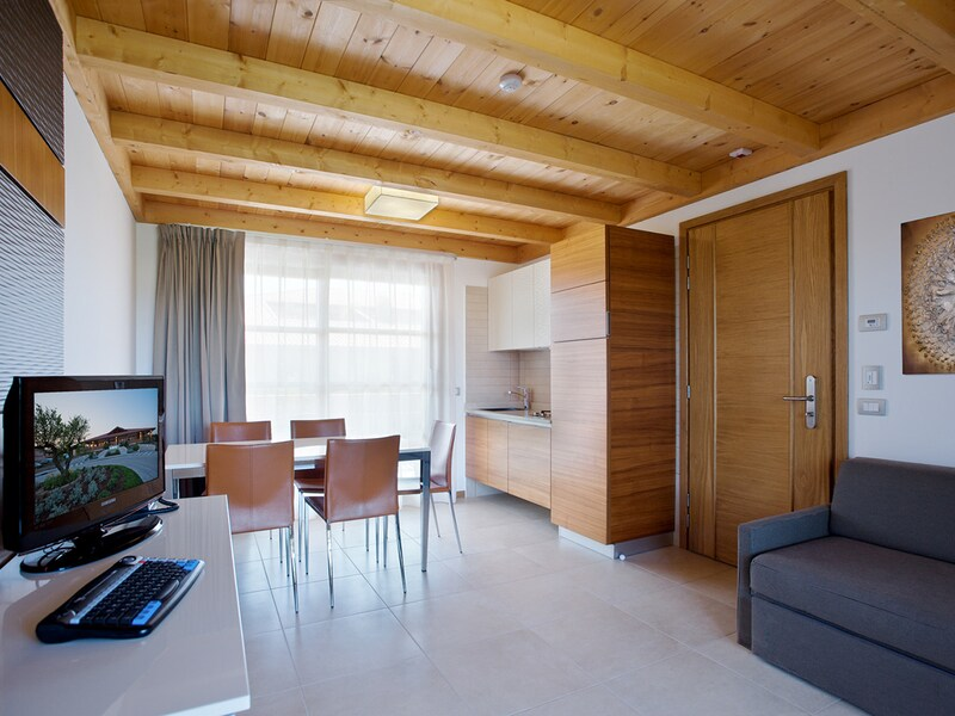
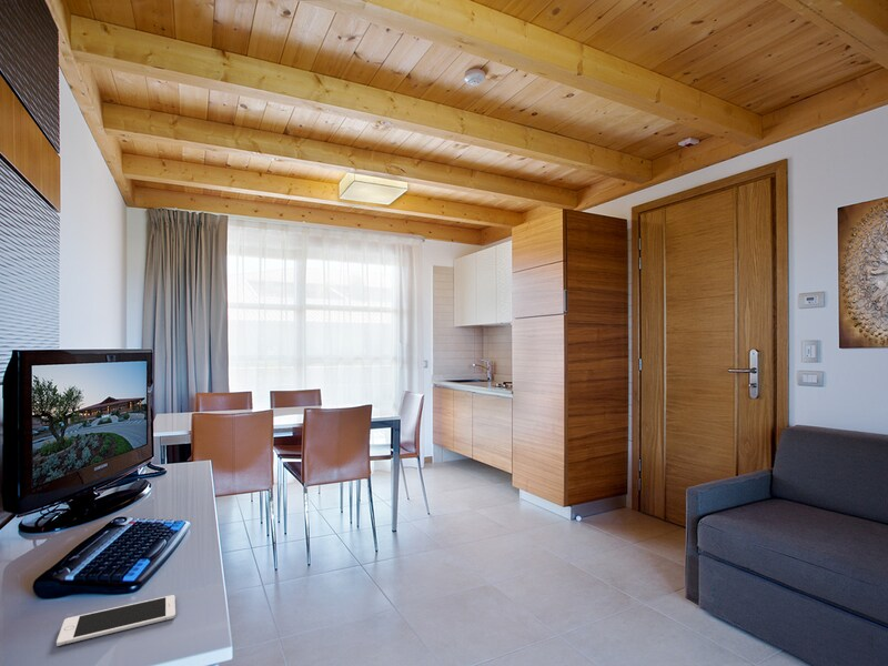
+ cell phone [56,594,176,647]
